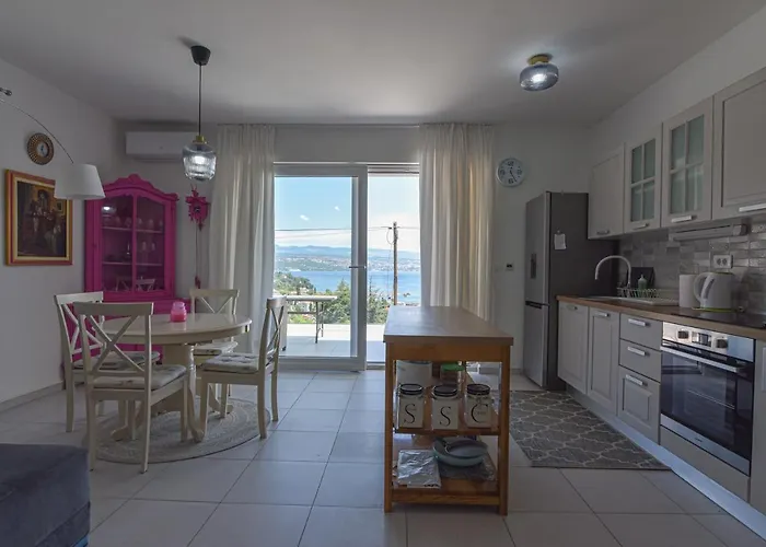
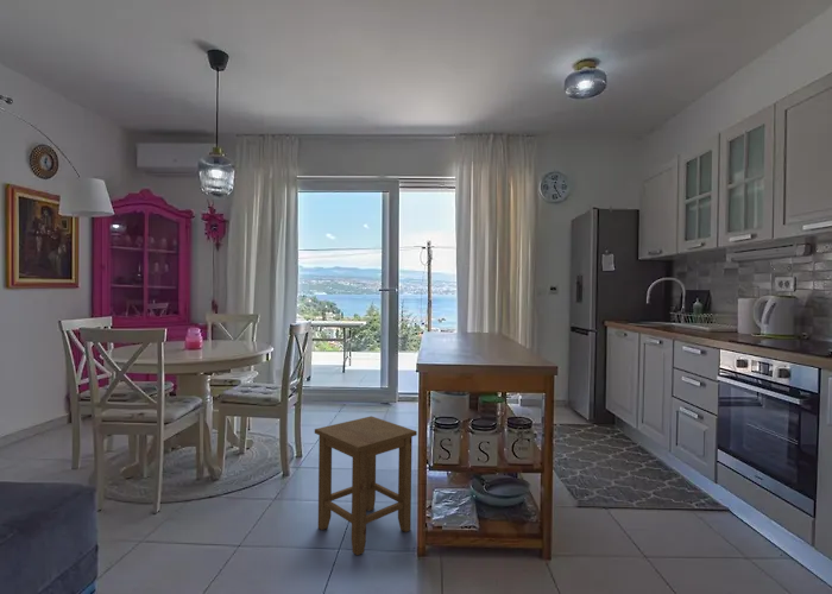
+ stool [314,415,418,556]
